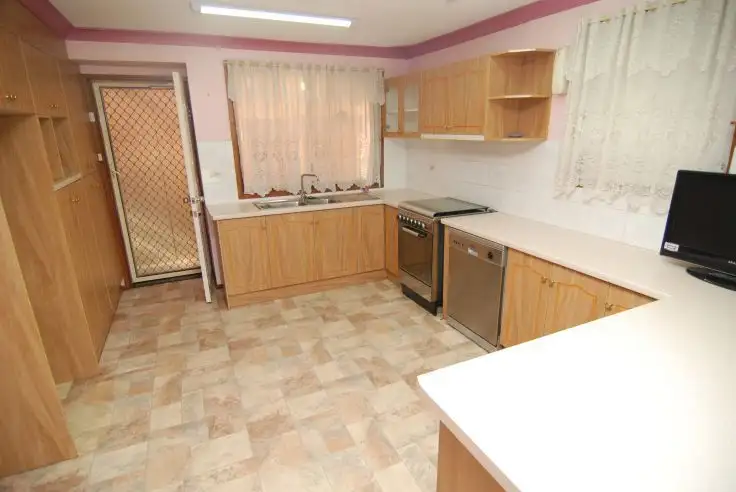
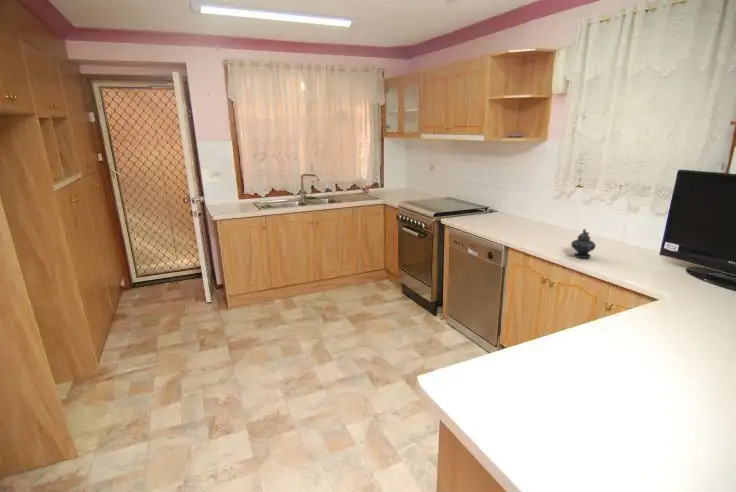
+ teapot [570,228,597,260]
